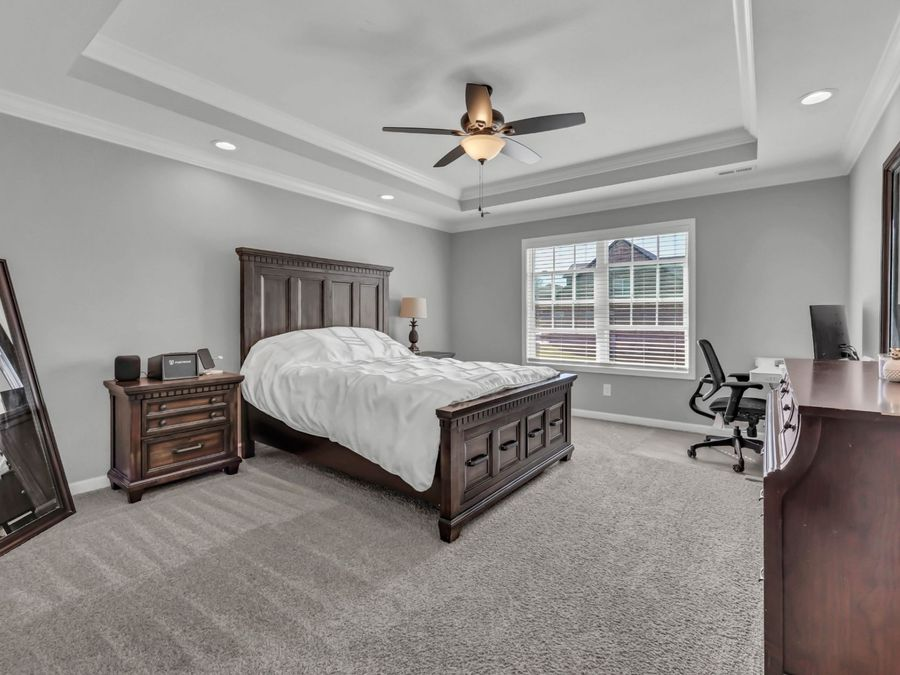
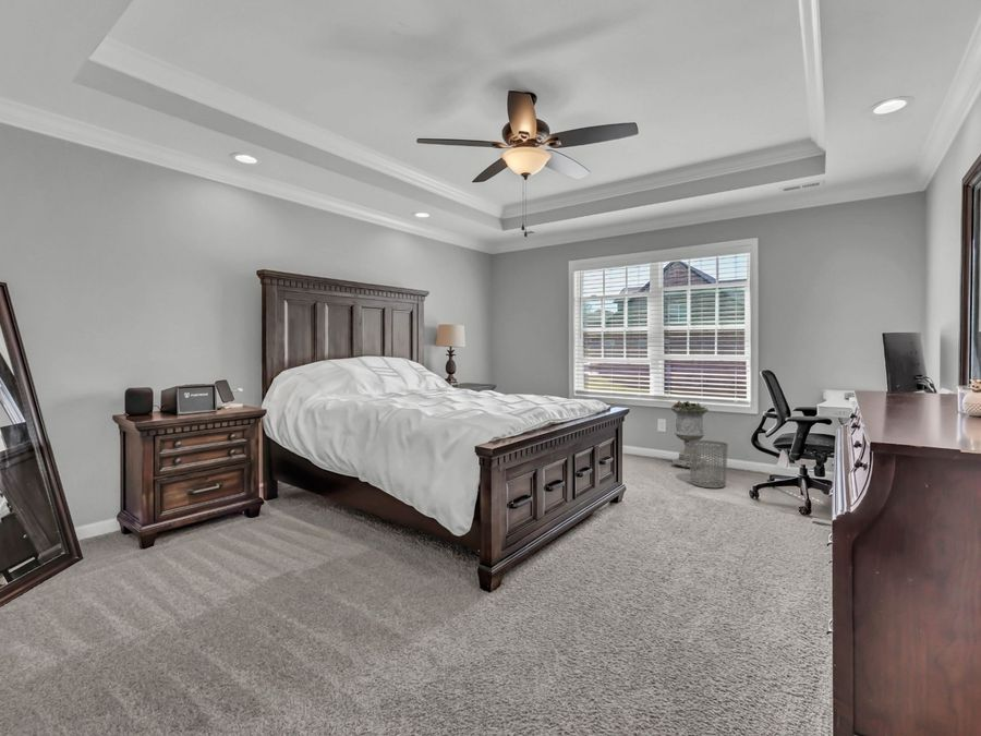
+ waste bin [689,439,729,488]
+ planter [670,400,710,469]
